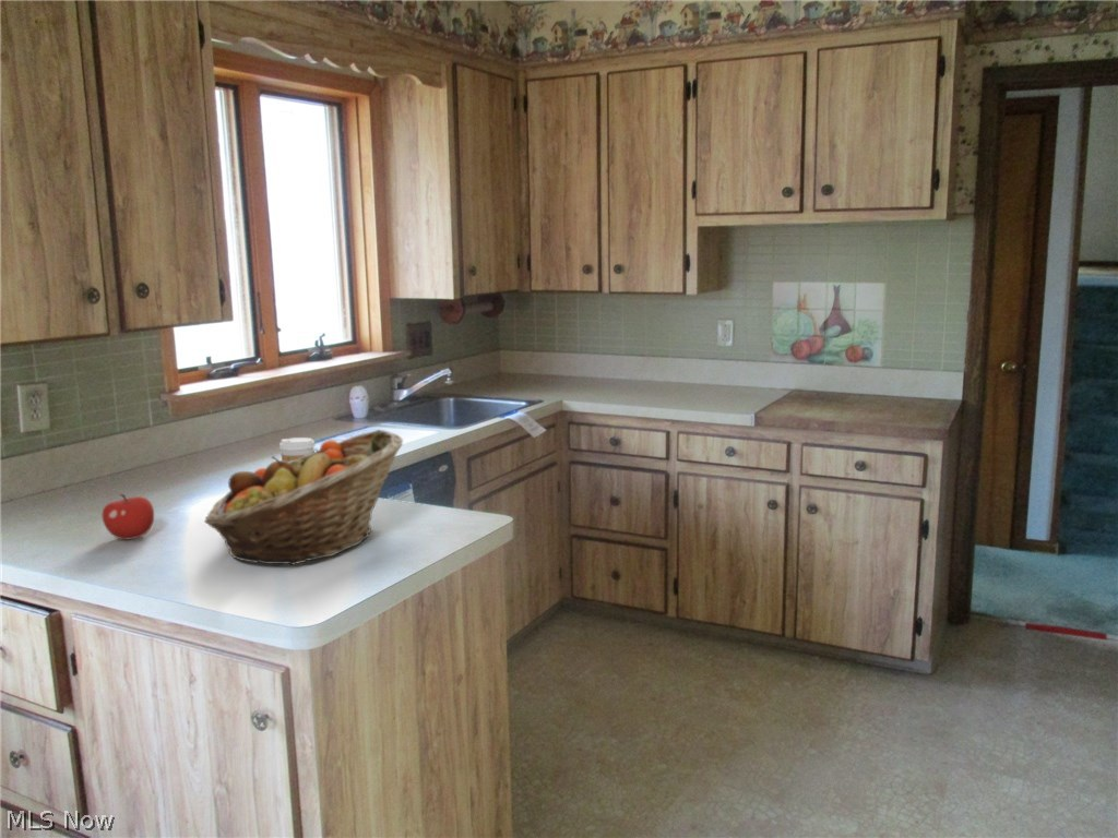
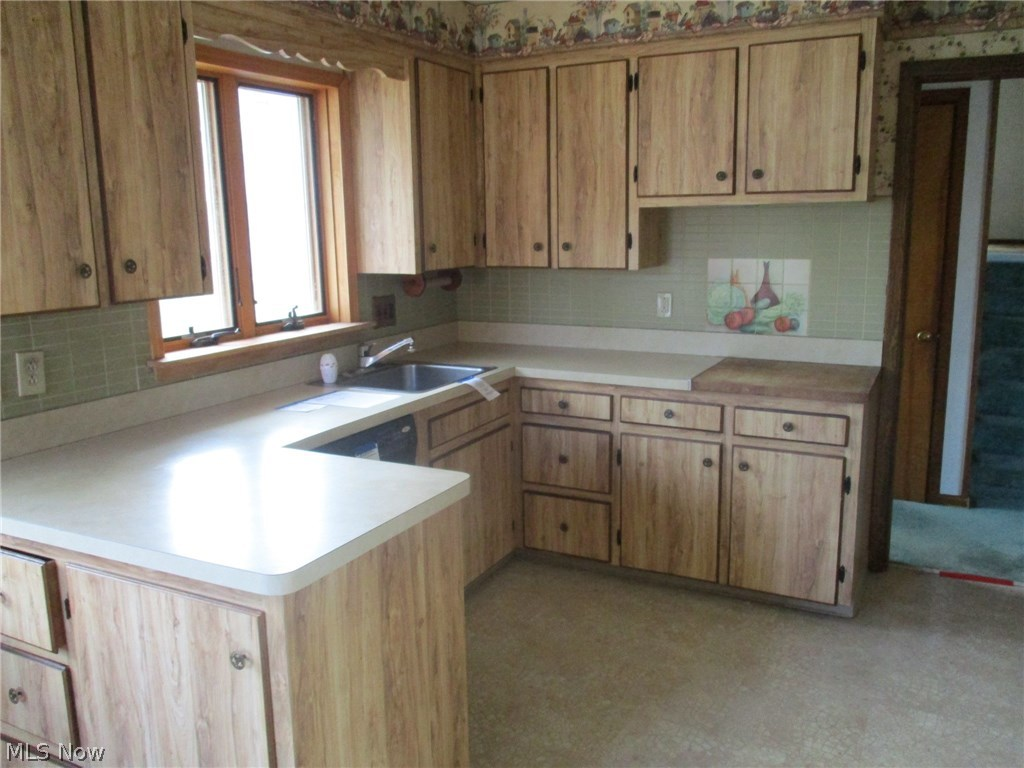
- fruit [102,493,155,540]
- fruit basket [203,429,404,566]
- coffee cup [278,436,316,463]
